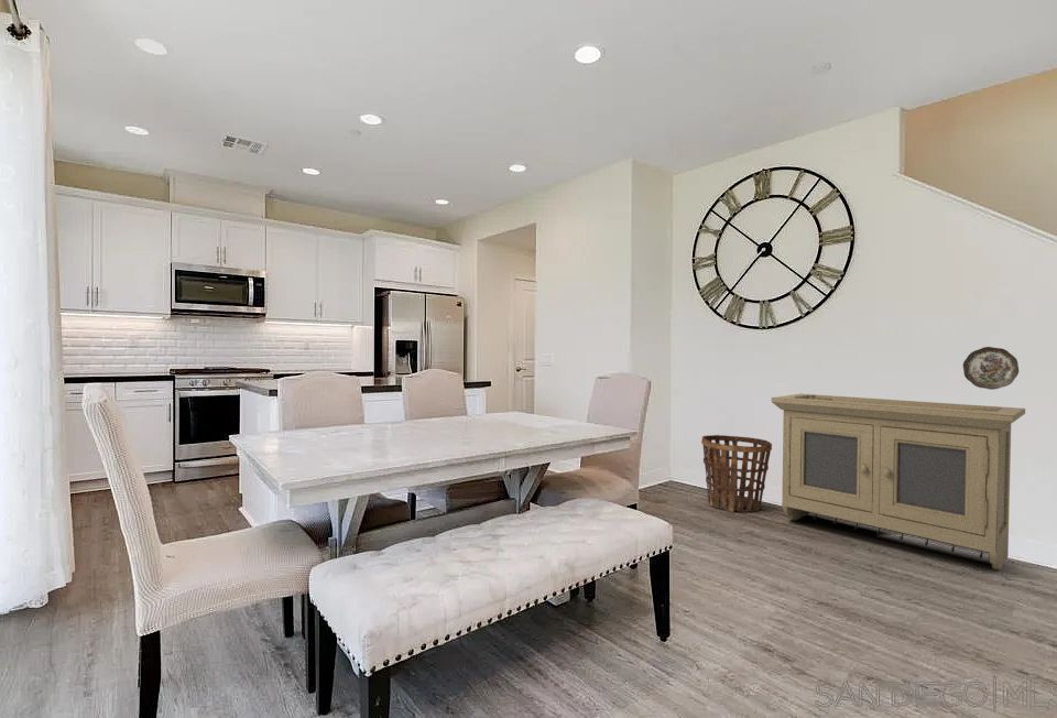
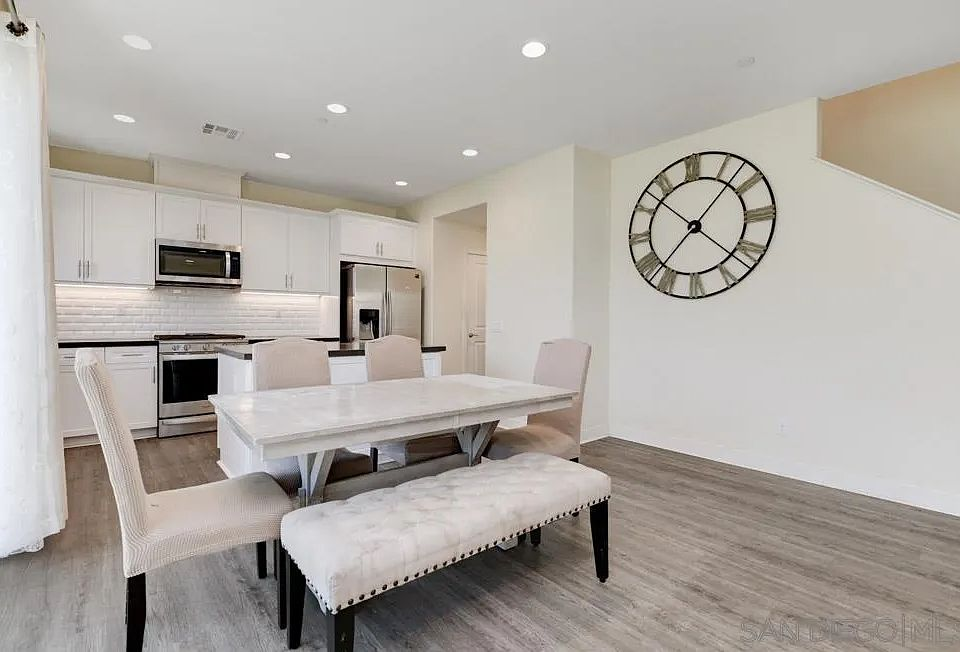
- storage cabinet [771,393,1026,572]
- decorative plate [962,346,1020,391]
- basket [700,434,773,513]
